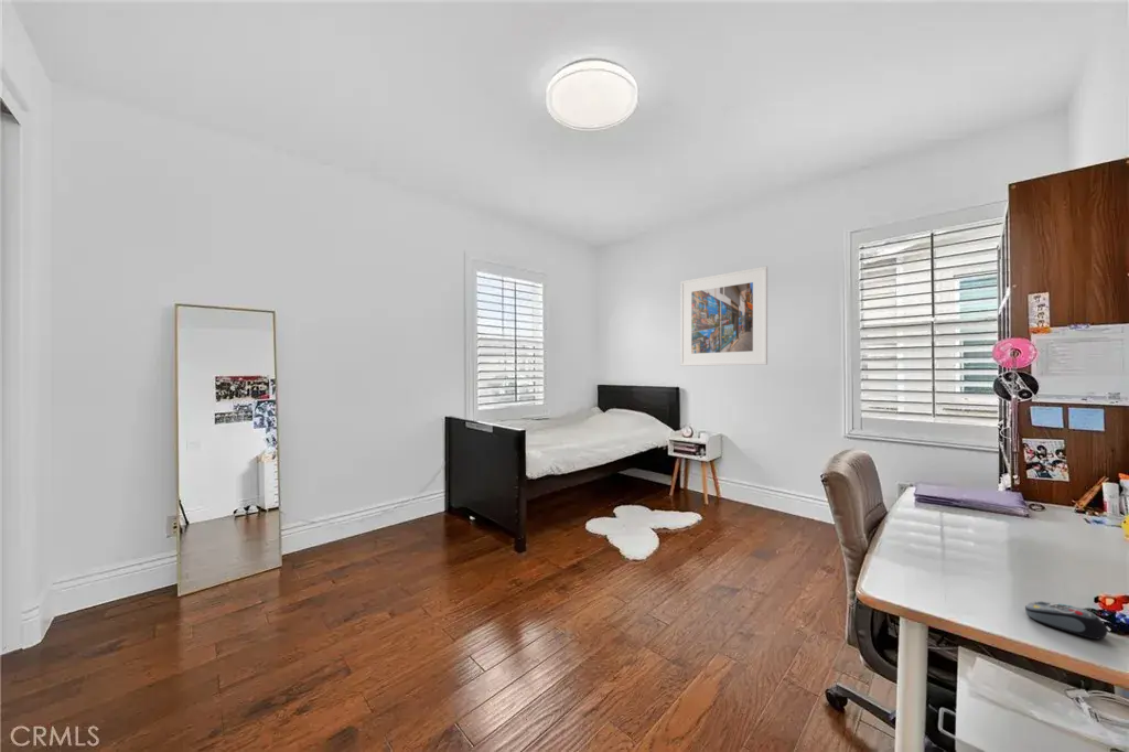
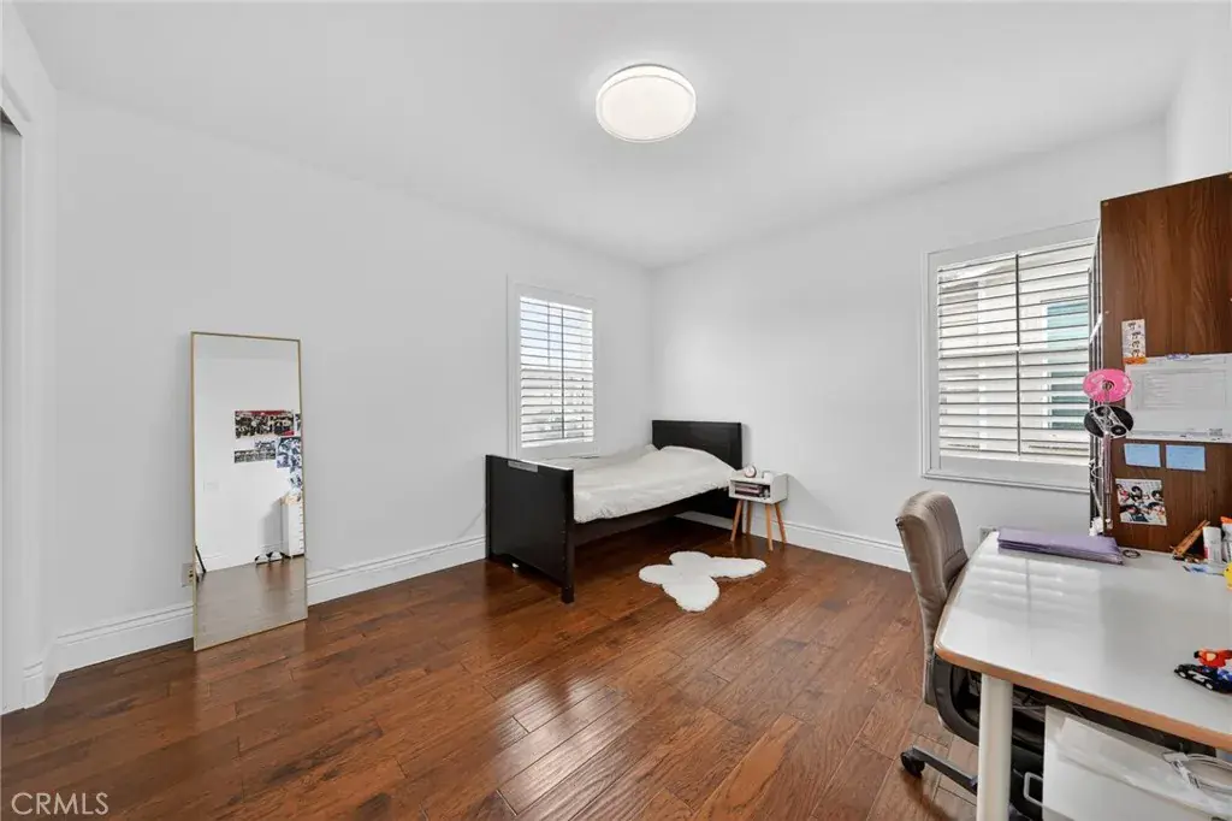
- computer mouse [1024,600,1109,641]
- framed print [679,266,768,367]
